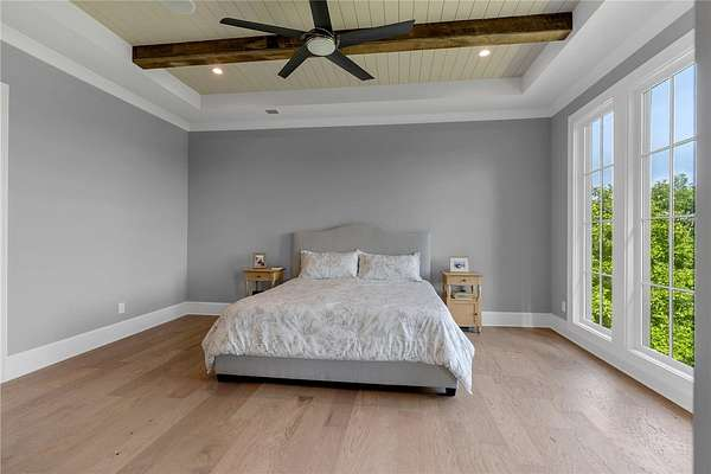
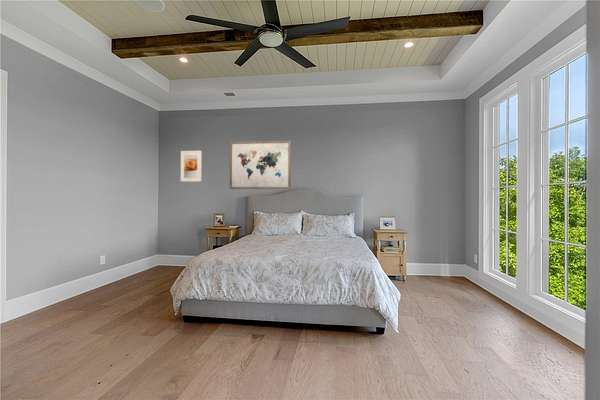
+ wall art [229,140,292,190]
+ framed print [180,150,203,183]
